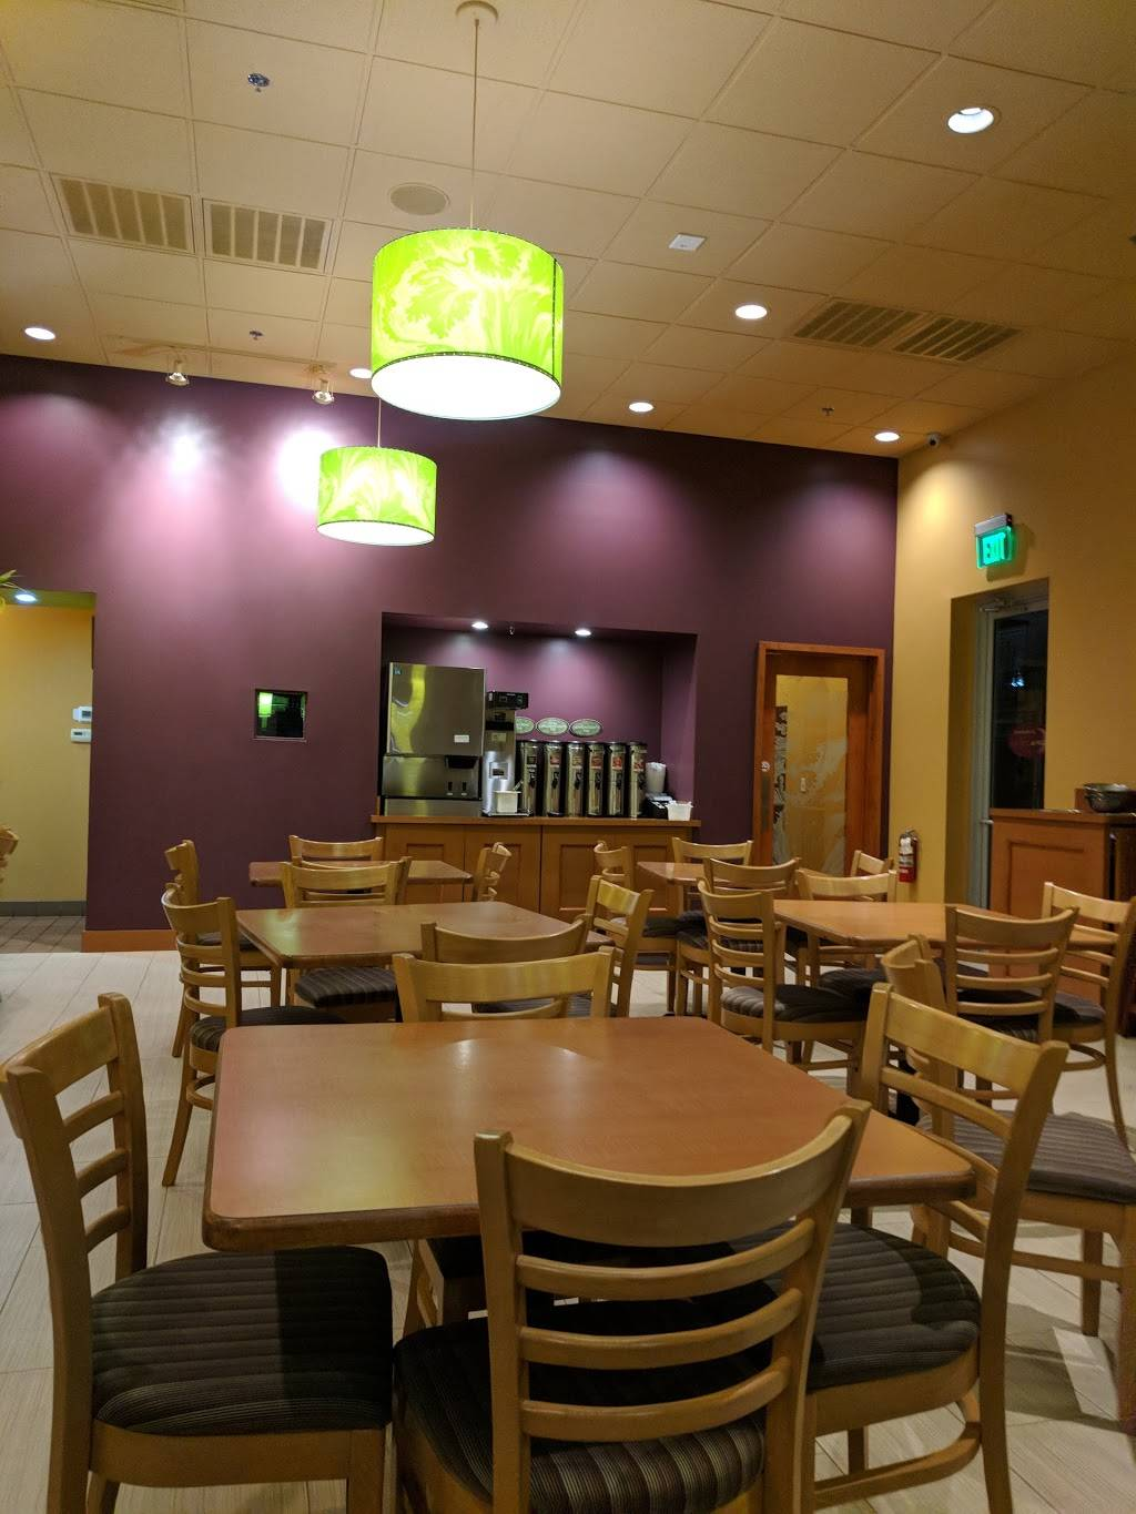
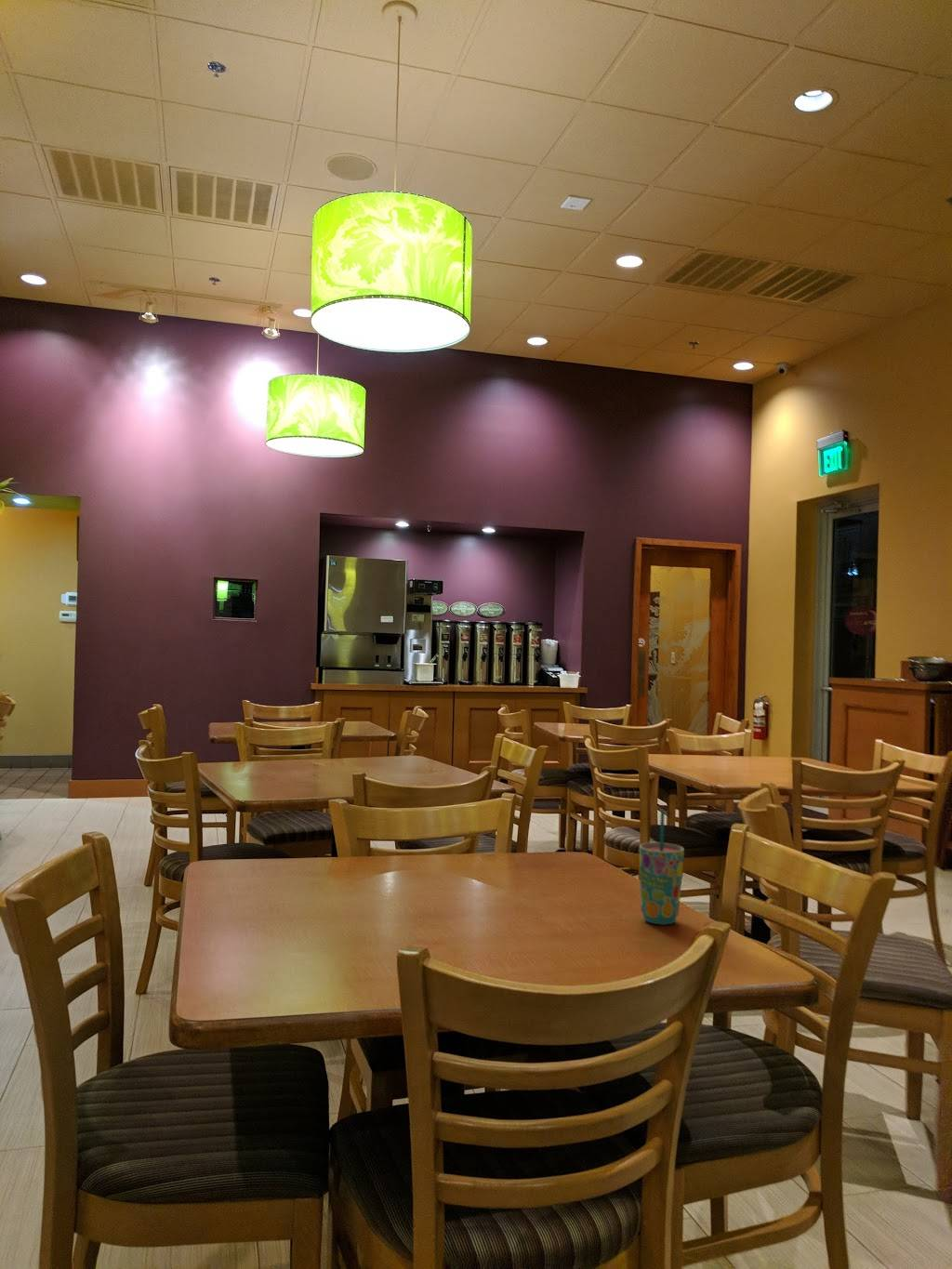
+ cup [638,810,685,926]
